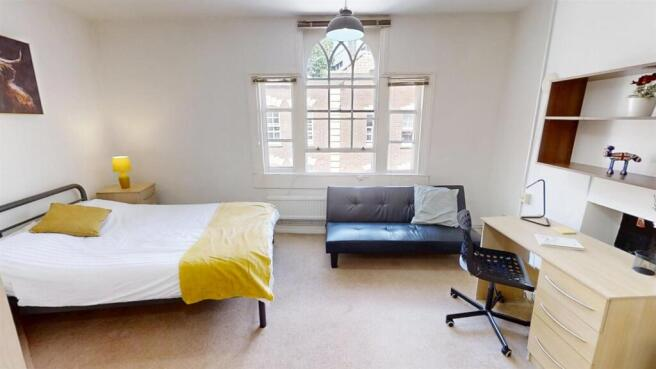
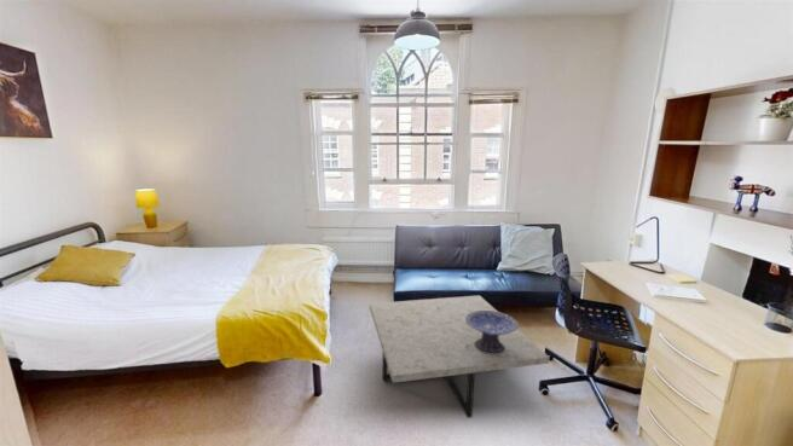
+ coffee table [369,294,550,419]
+ decorative bowl [465,311,520,354]
